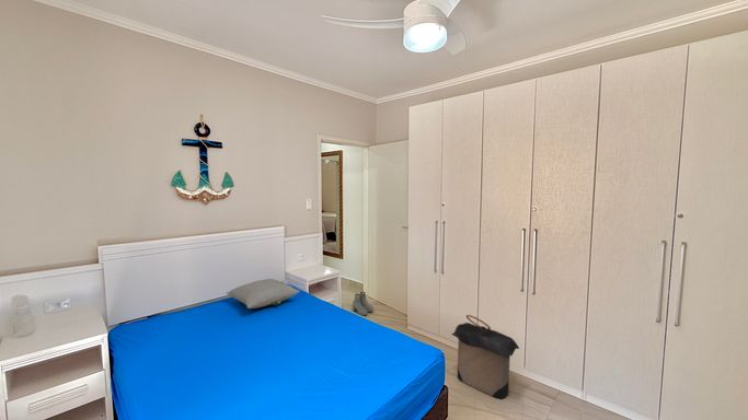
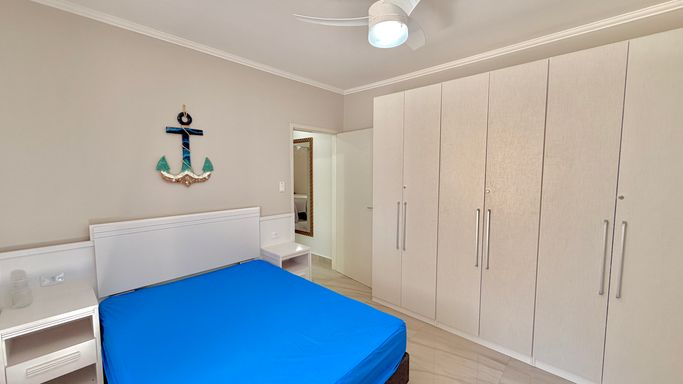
- pillow [226,278,300,310]
- boots [352,291,375,316]
- laundry hamper [450,314,520,400]
